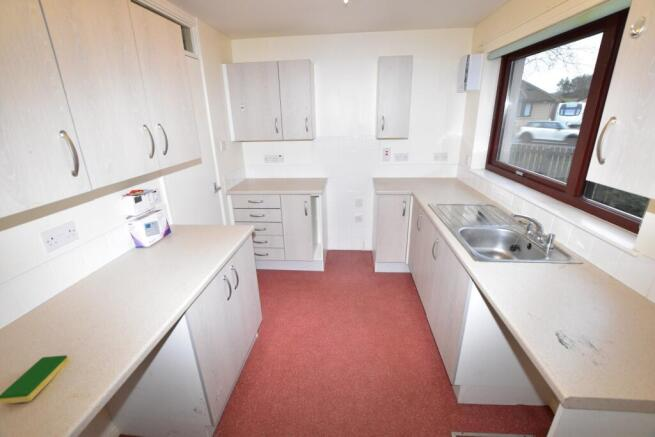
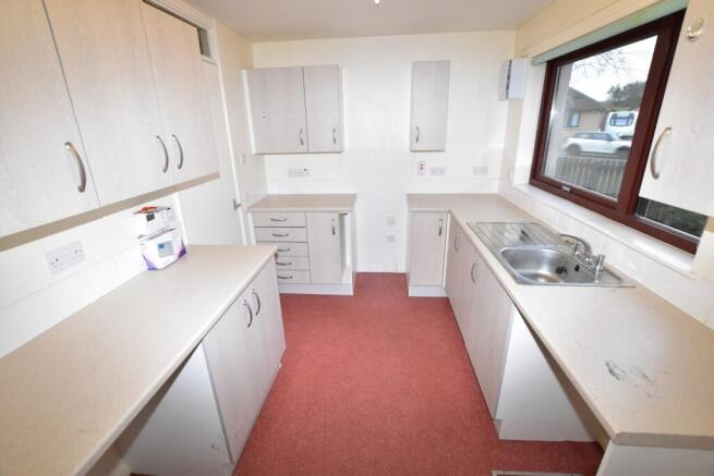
- dish sponge [0,354,69,405]
